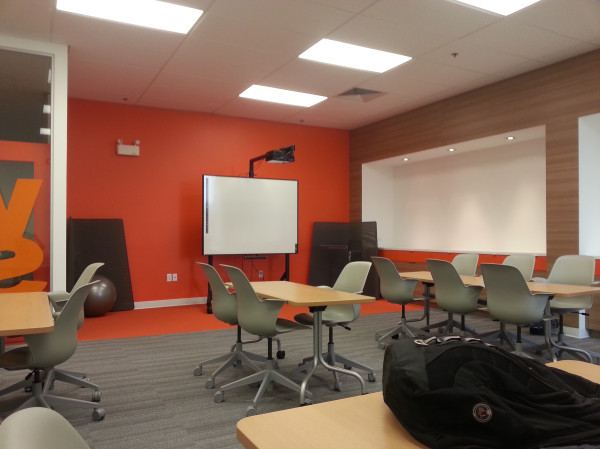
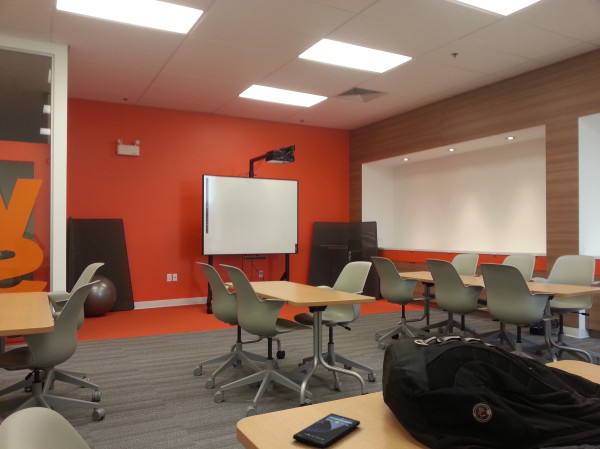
+ smartphone [292,412,361,449]
